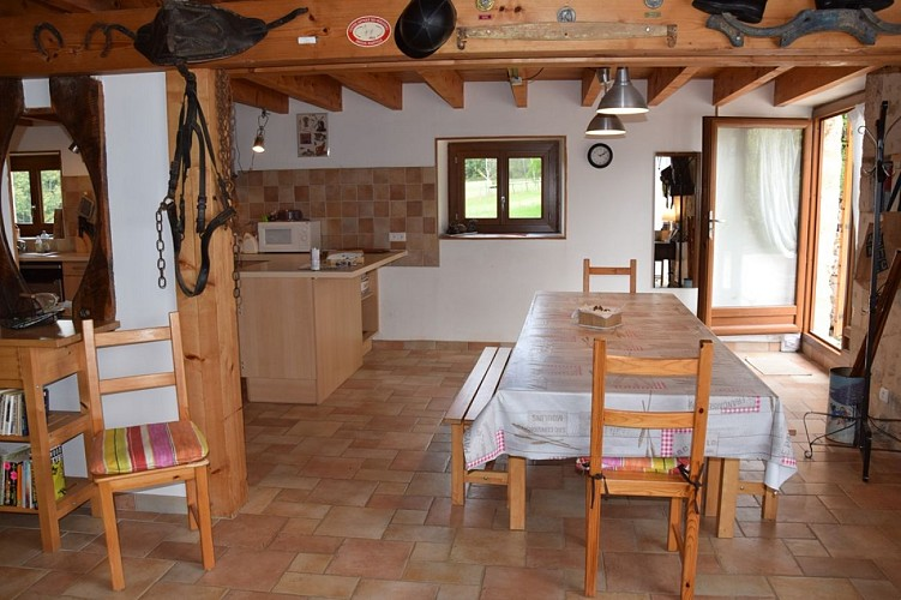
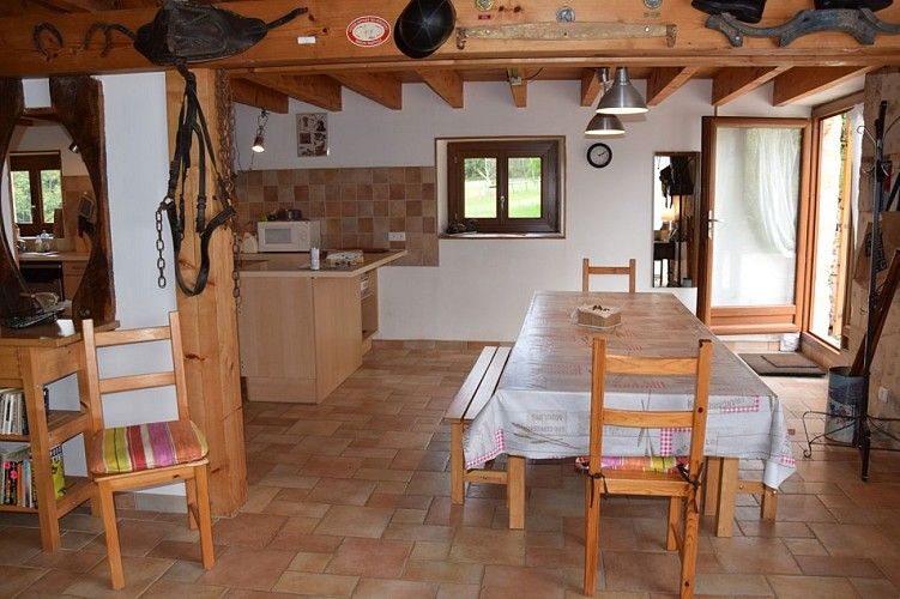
+ doormat [736,352,827,377]
